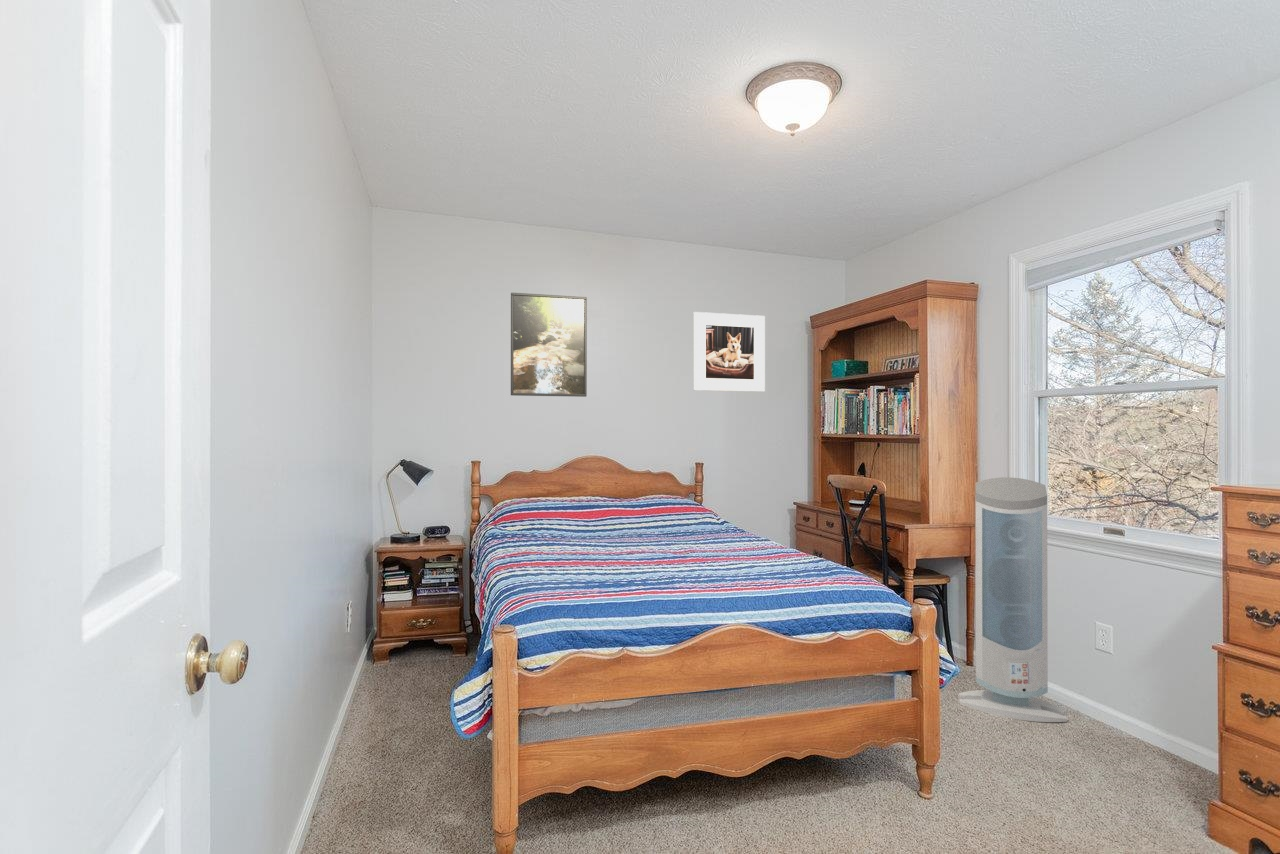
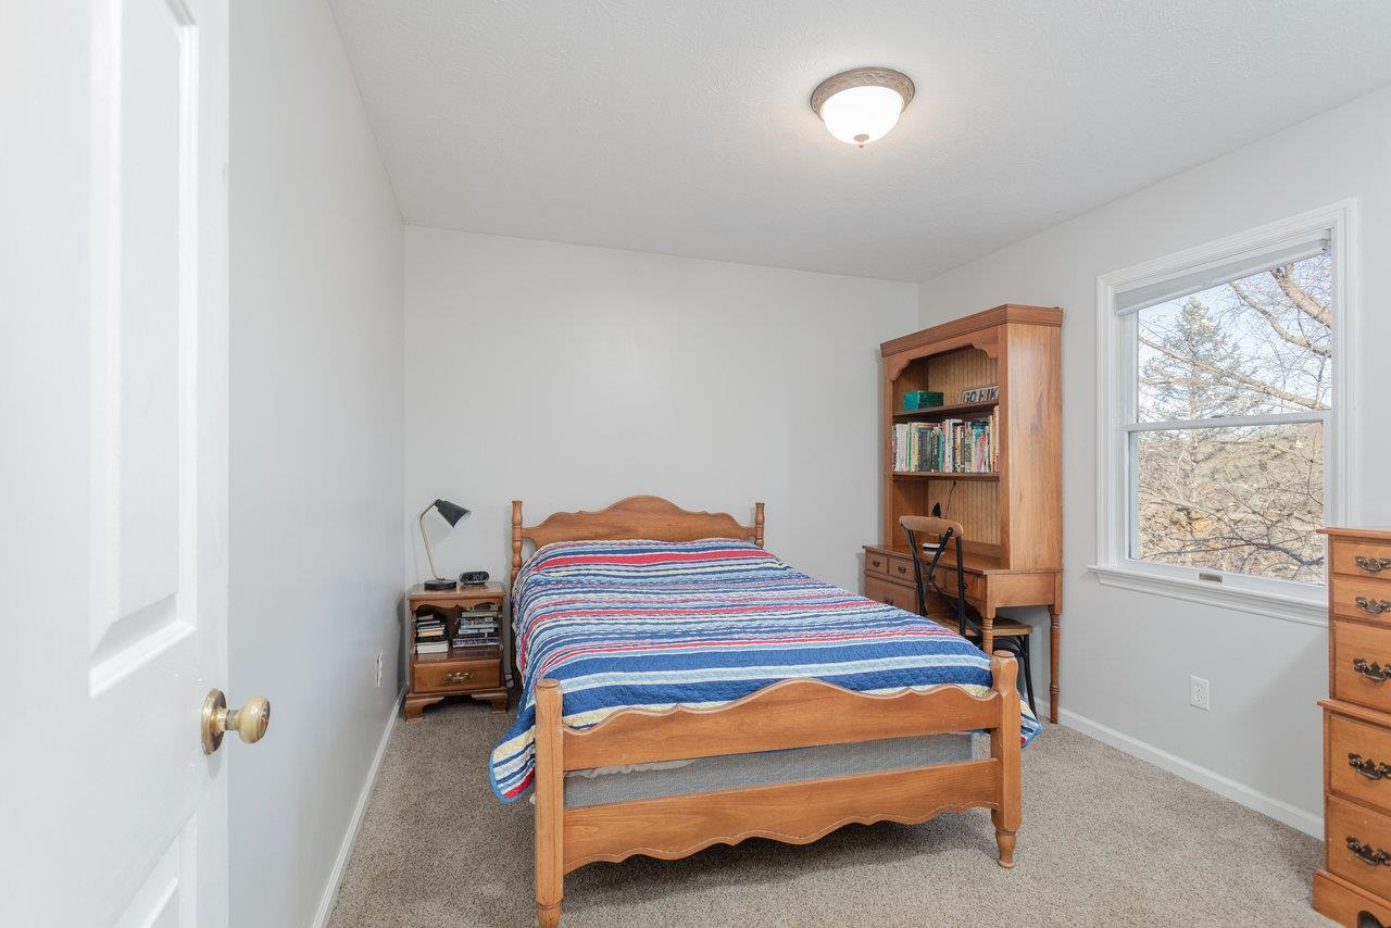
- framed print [692,311,766,393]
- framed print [510,292,588,398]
- air purifier [958,476,1068,723]
